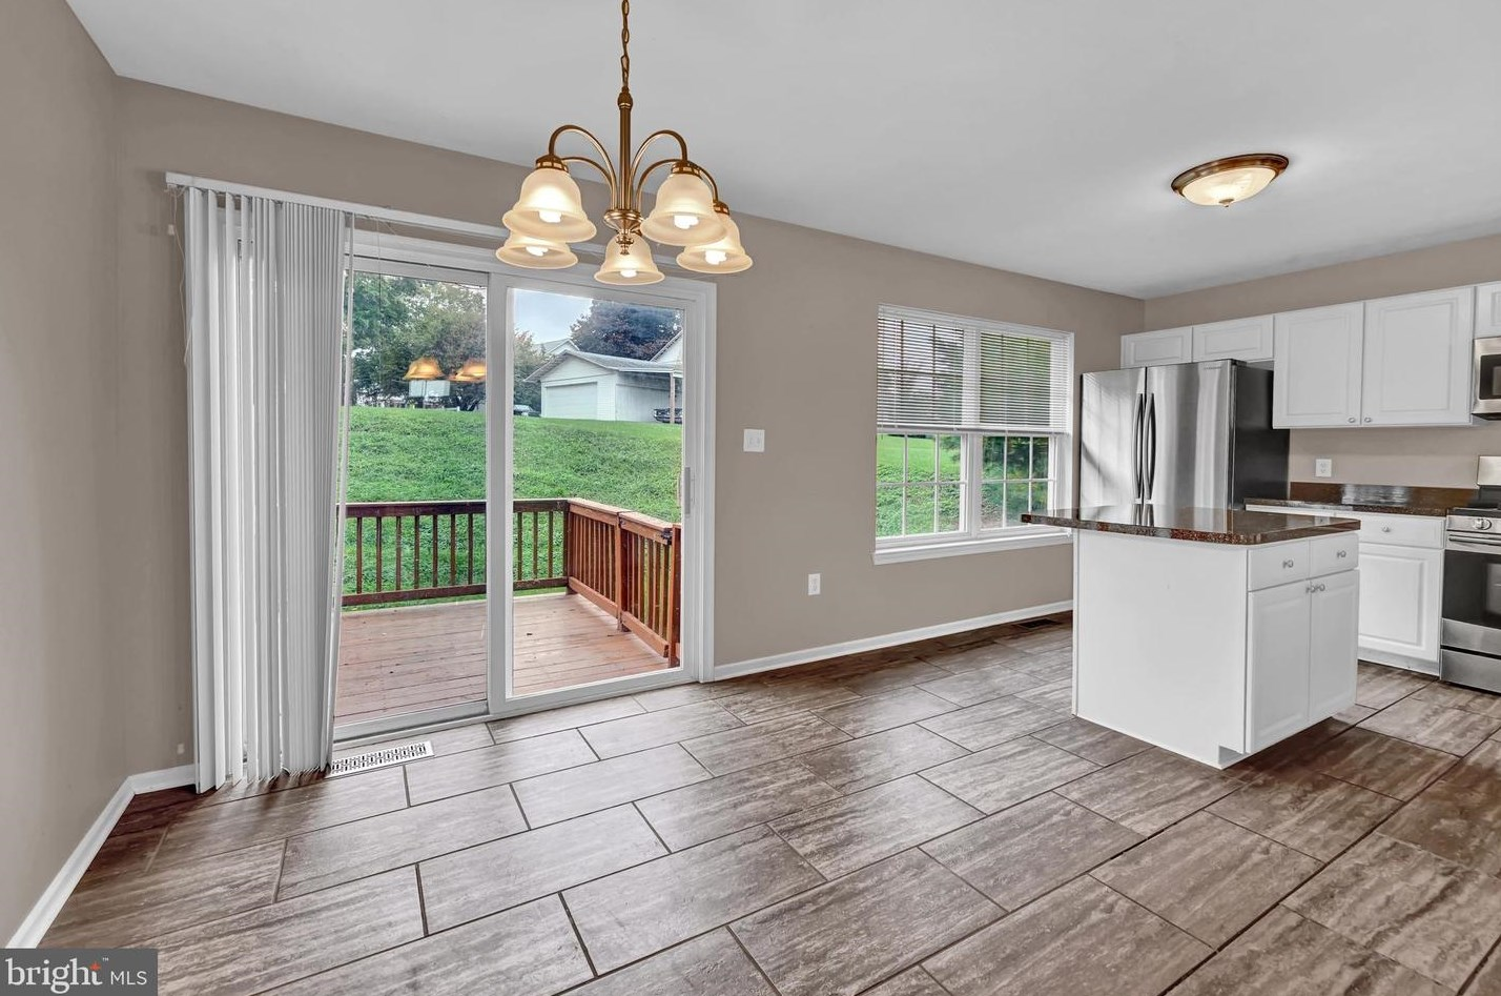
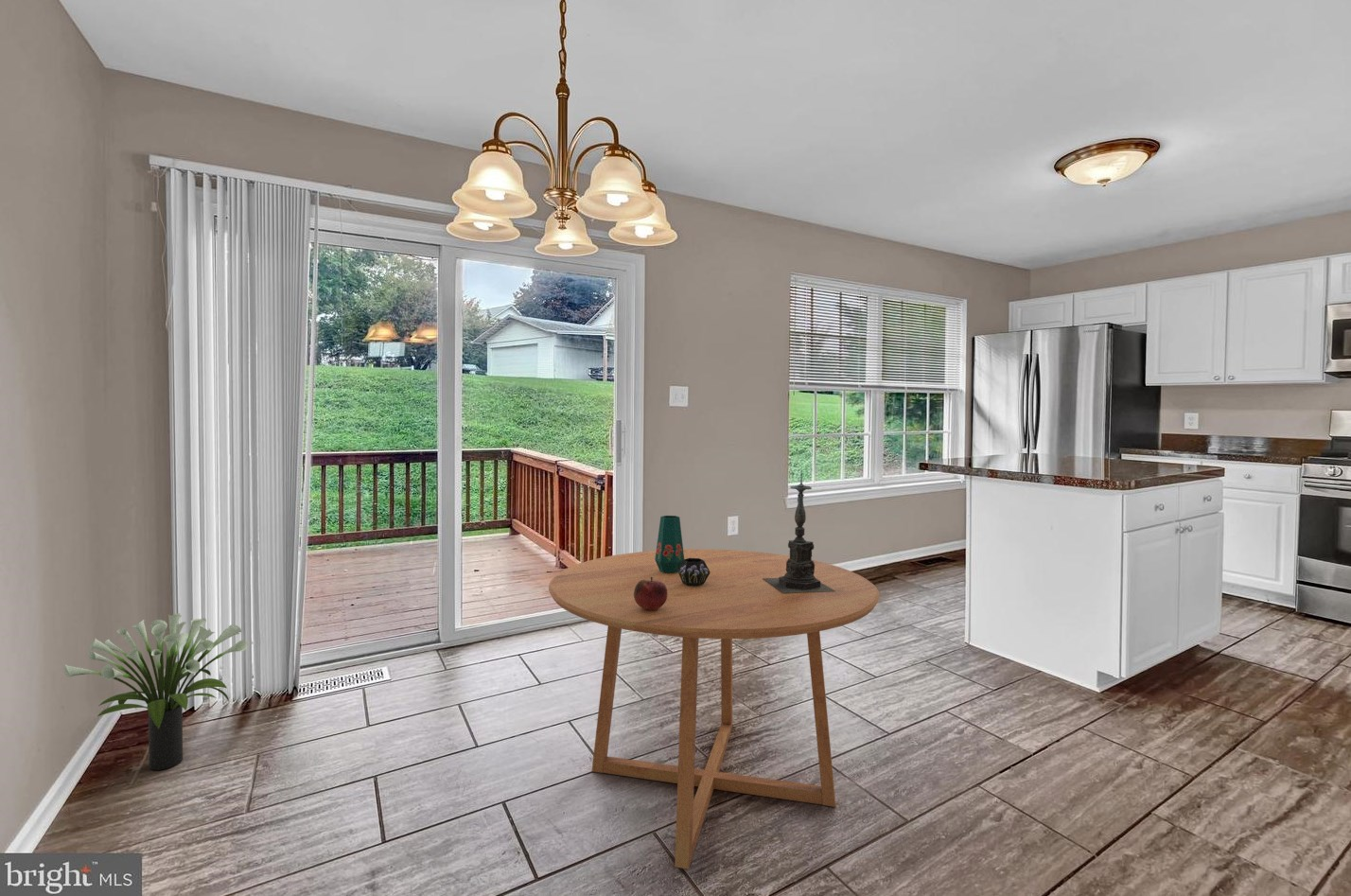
+ potted plant [63,612,248,771]
+ vase [655,515,710,587]
+ fruit [634,577,668,610]
+ dining table [548,549,881,870]
+ candle holder [763,468,835,593]
